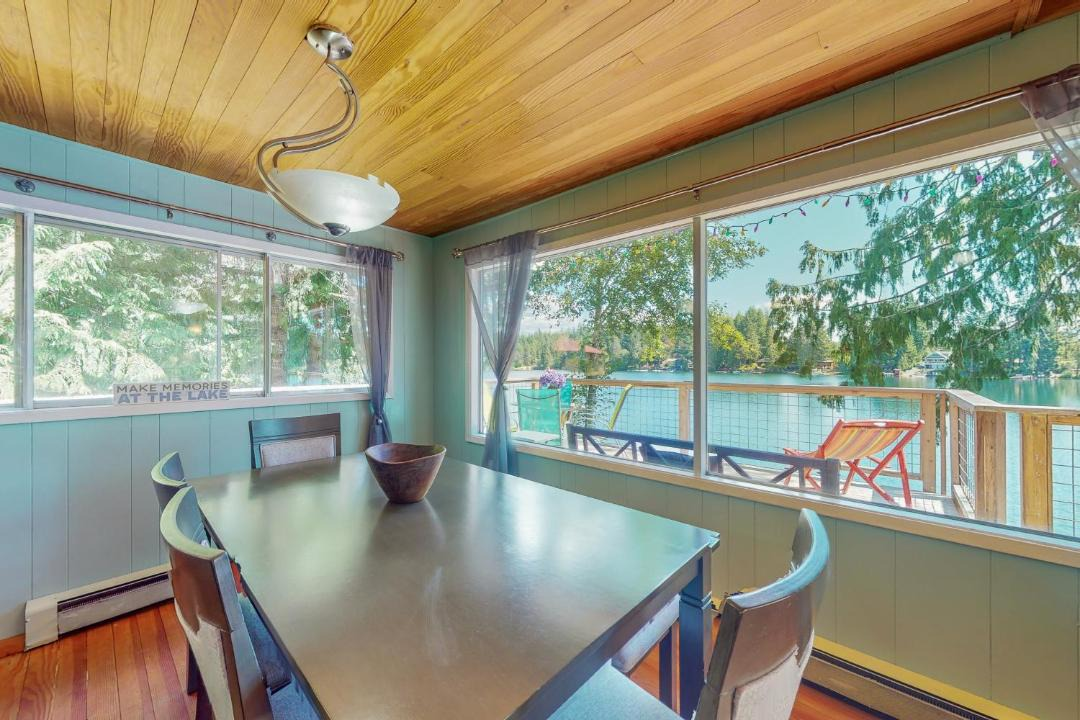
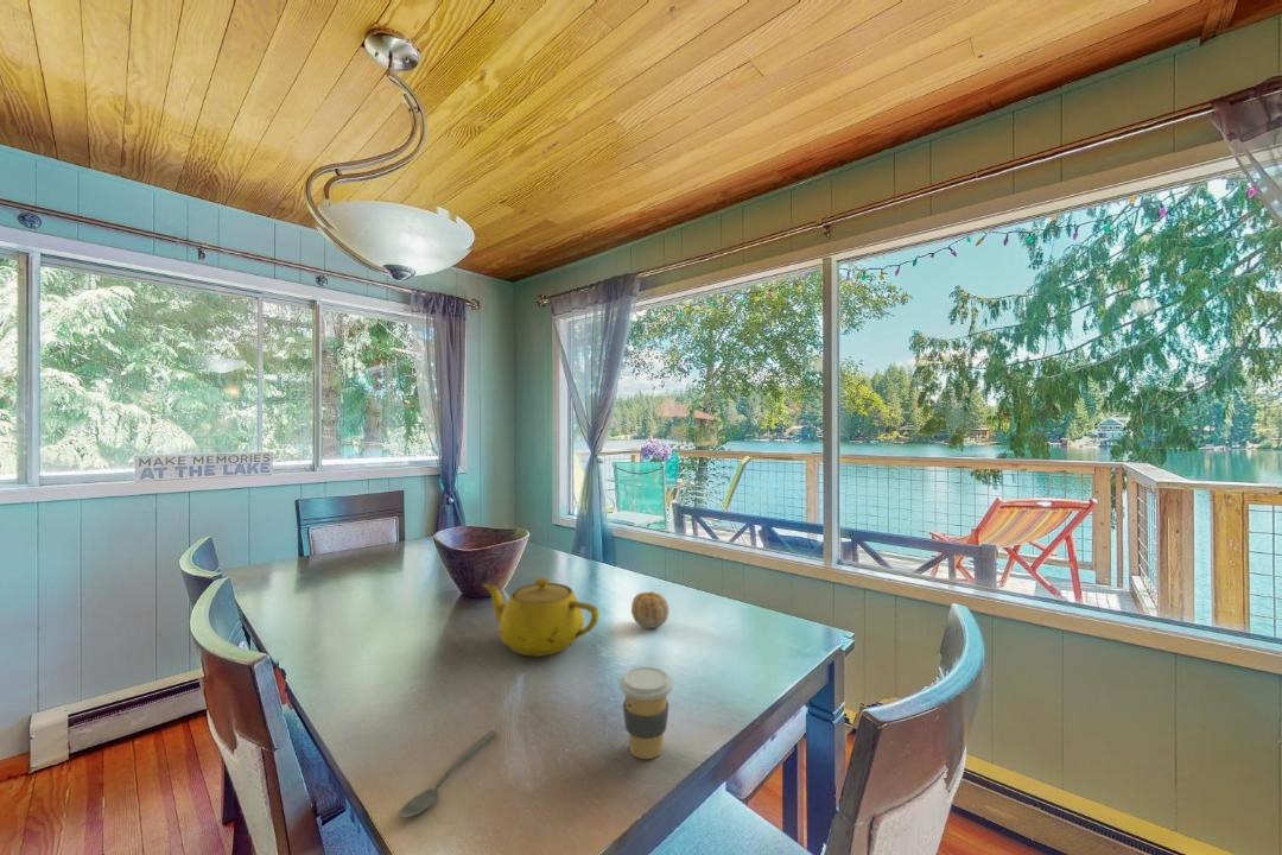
+ coffee cup [618,665,674,760]
+ spoon [398,729,499,819]
+ fruit [630,590,669,629]
+ teapot [482,576,601,657]
